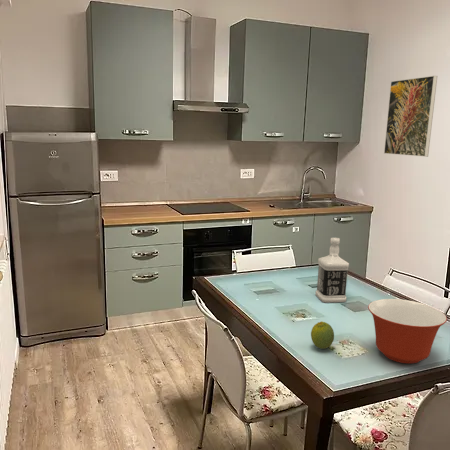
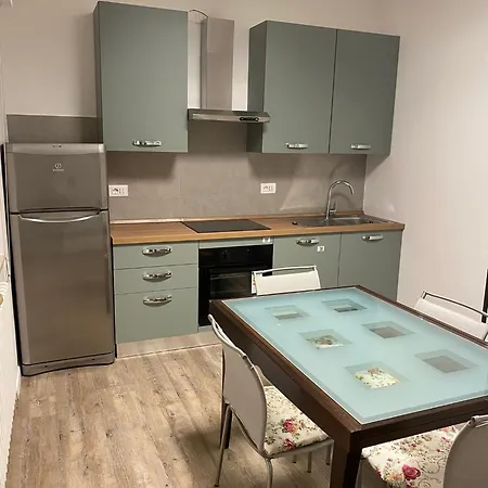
- mixing bowl [367,298,448,364]
- fruit [310,320,335,350]
- bottle [315,237,350,304]
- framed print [383,75,438,158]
